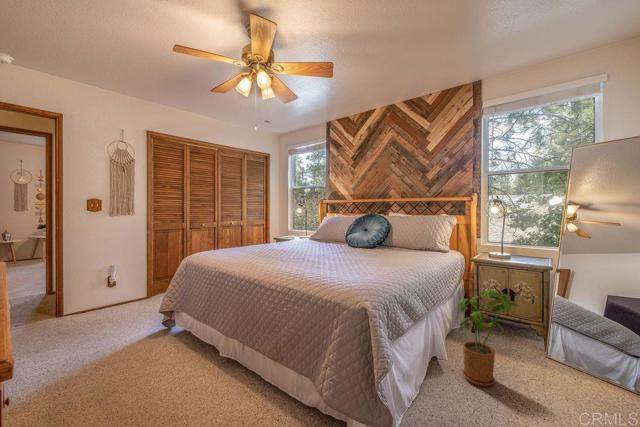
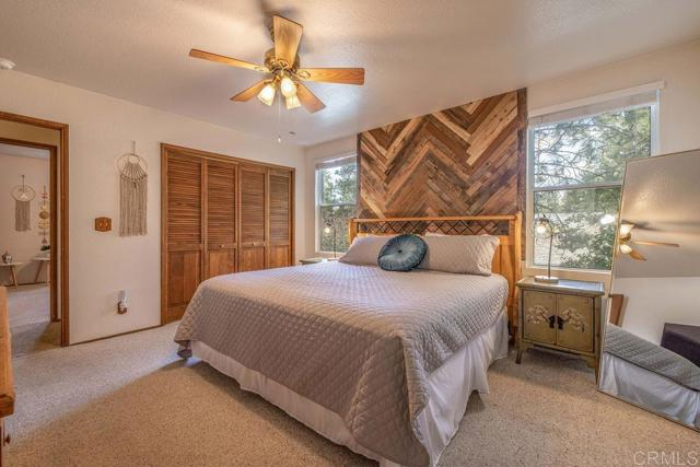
- house plant [458,289,522,387]
